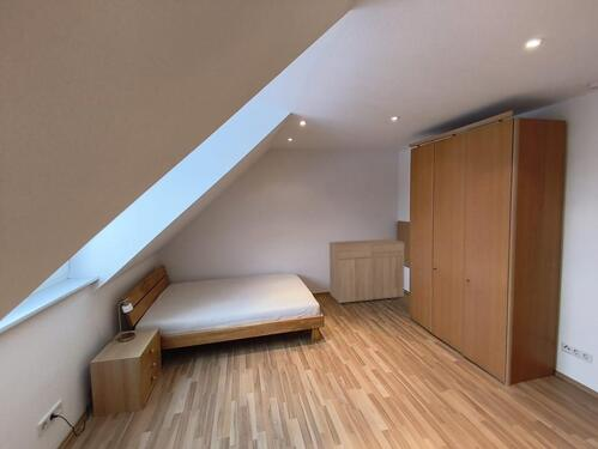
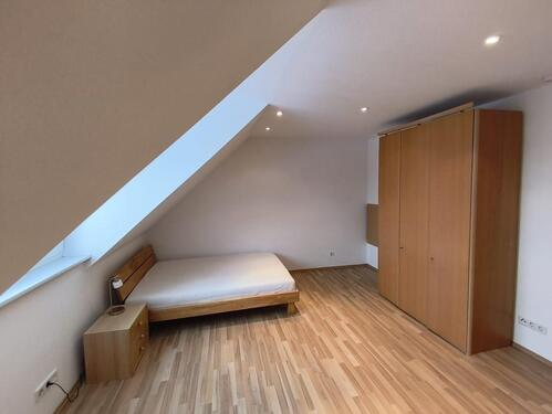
- dresser [328,238,405,305]
